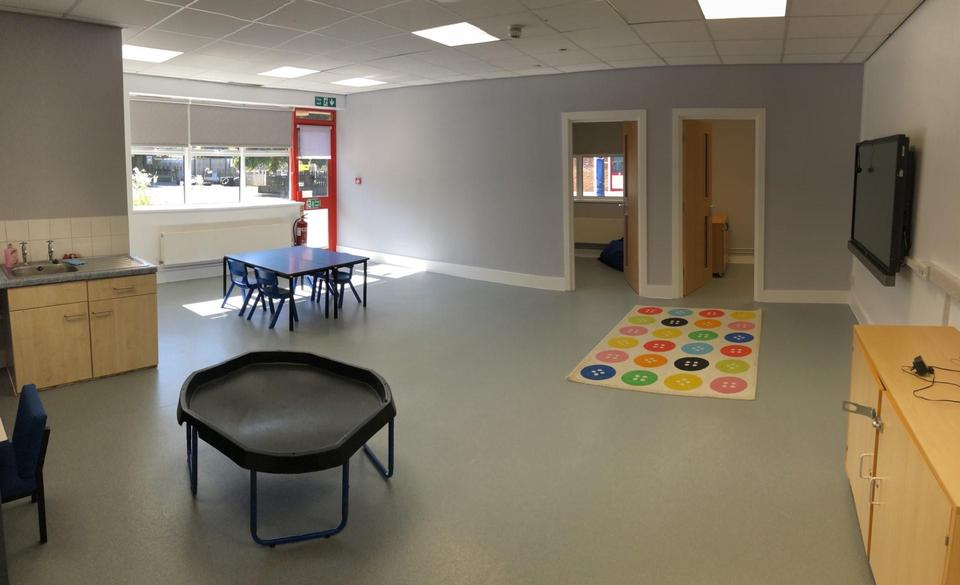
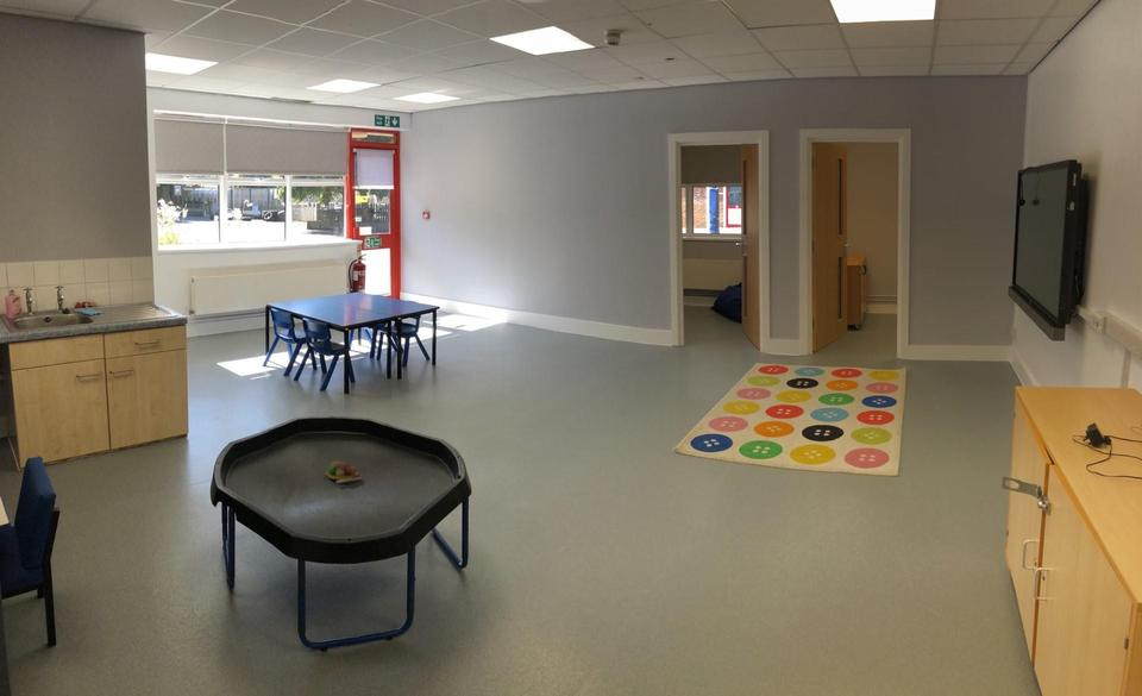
+ toy food set [325,458,363,484]
